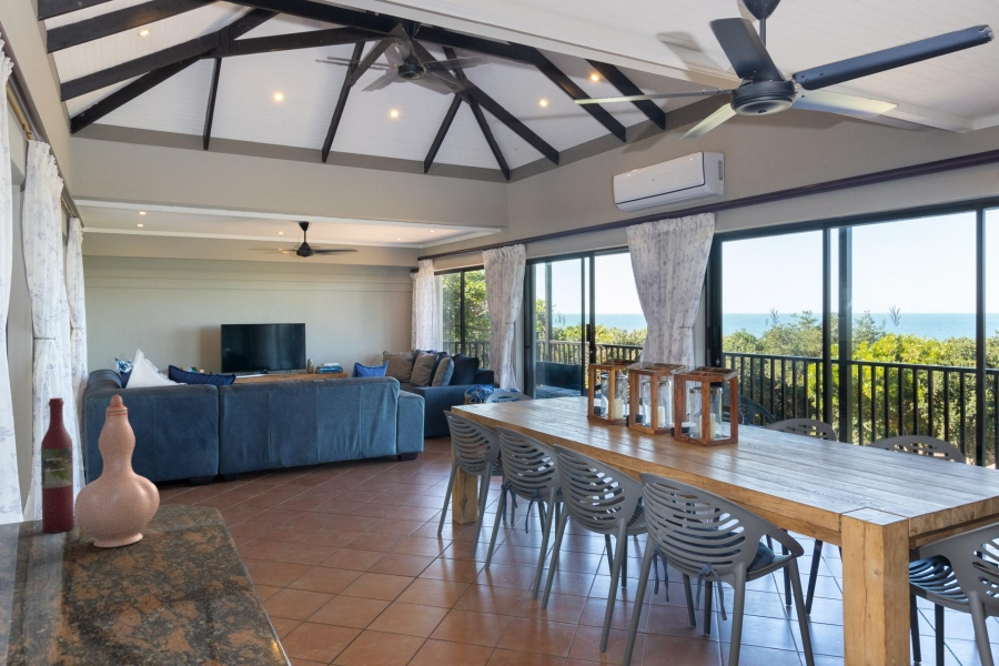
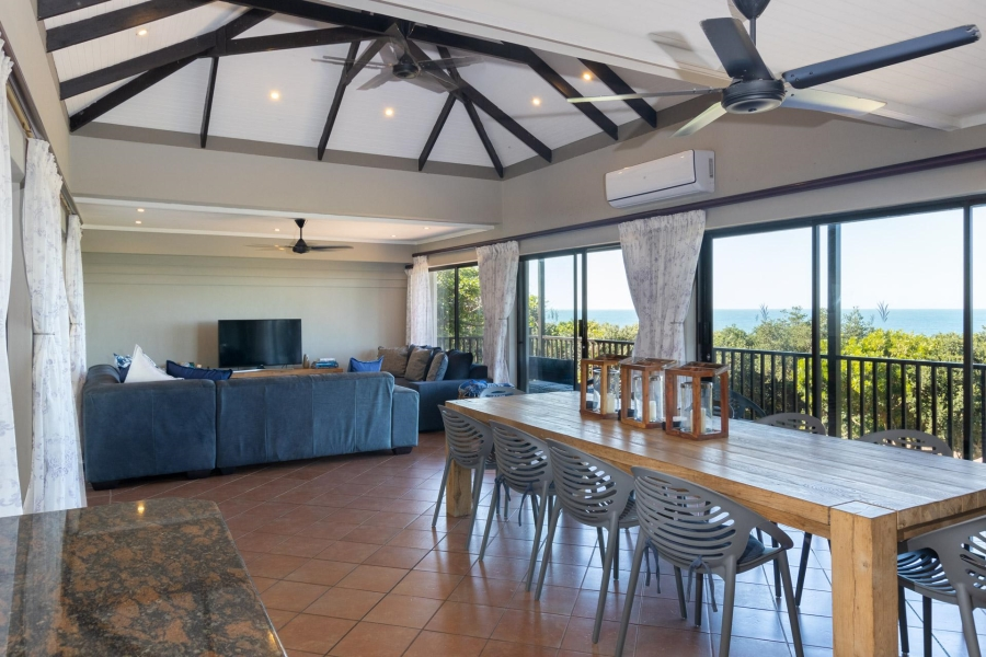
- wine bottle [40,396,75,534]
- vase [73,394,161,548]
